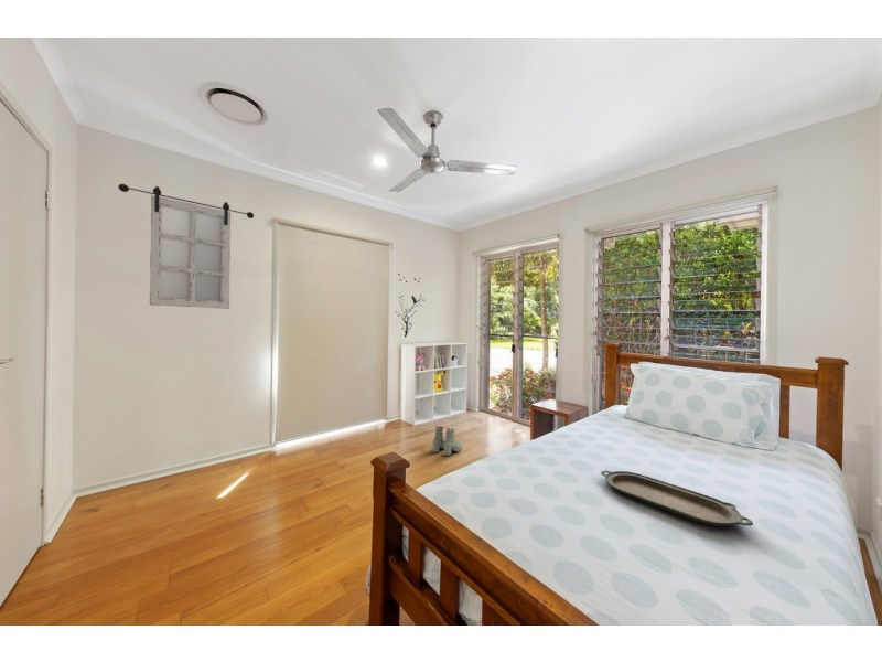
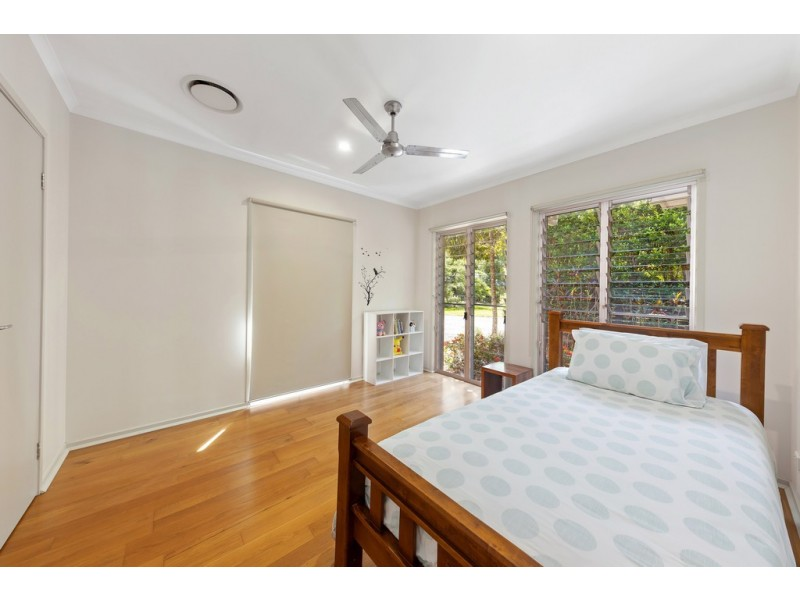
- serving tray [600,470,754,527]
- boots [431,426,463,457]
- home mirror [117,183,255,310]
